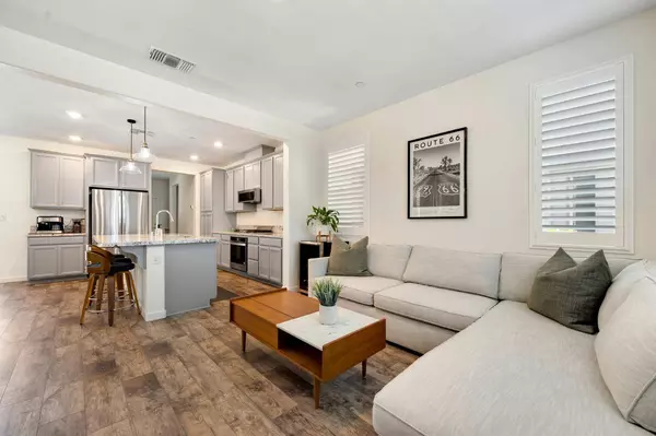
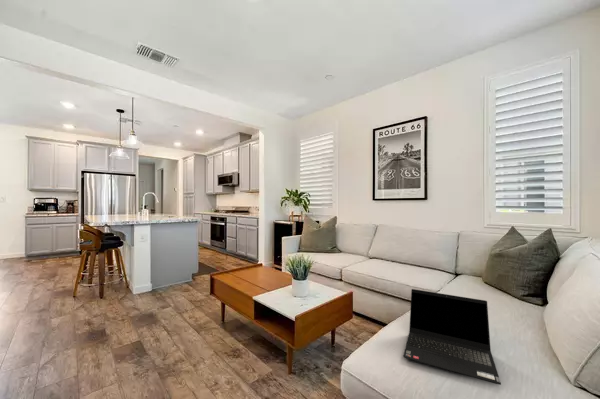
+ laptop computer [402,288,502,386]
